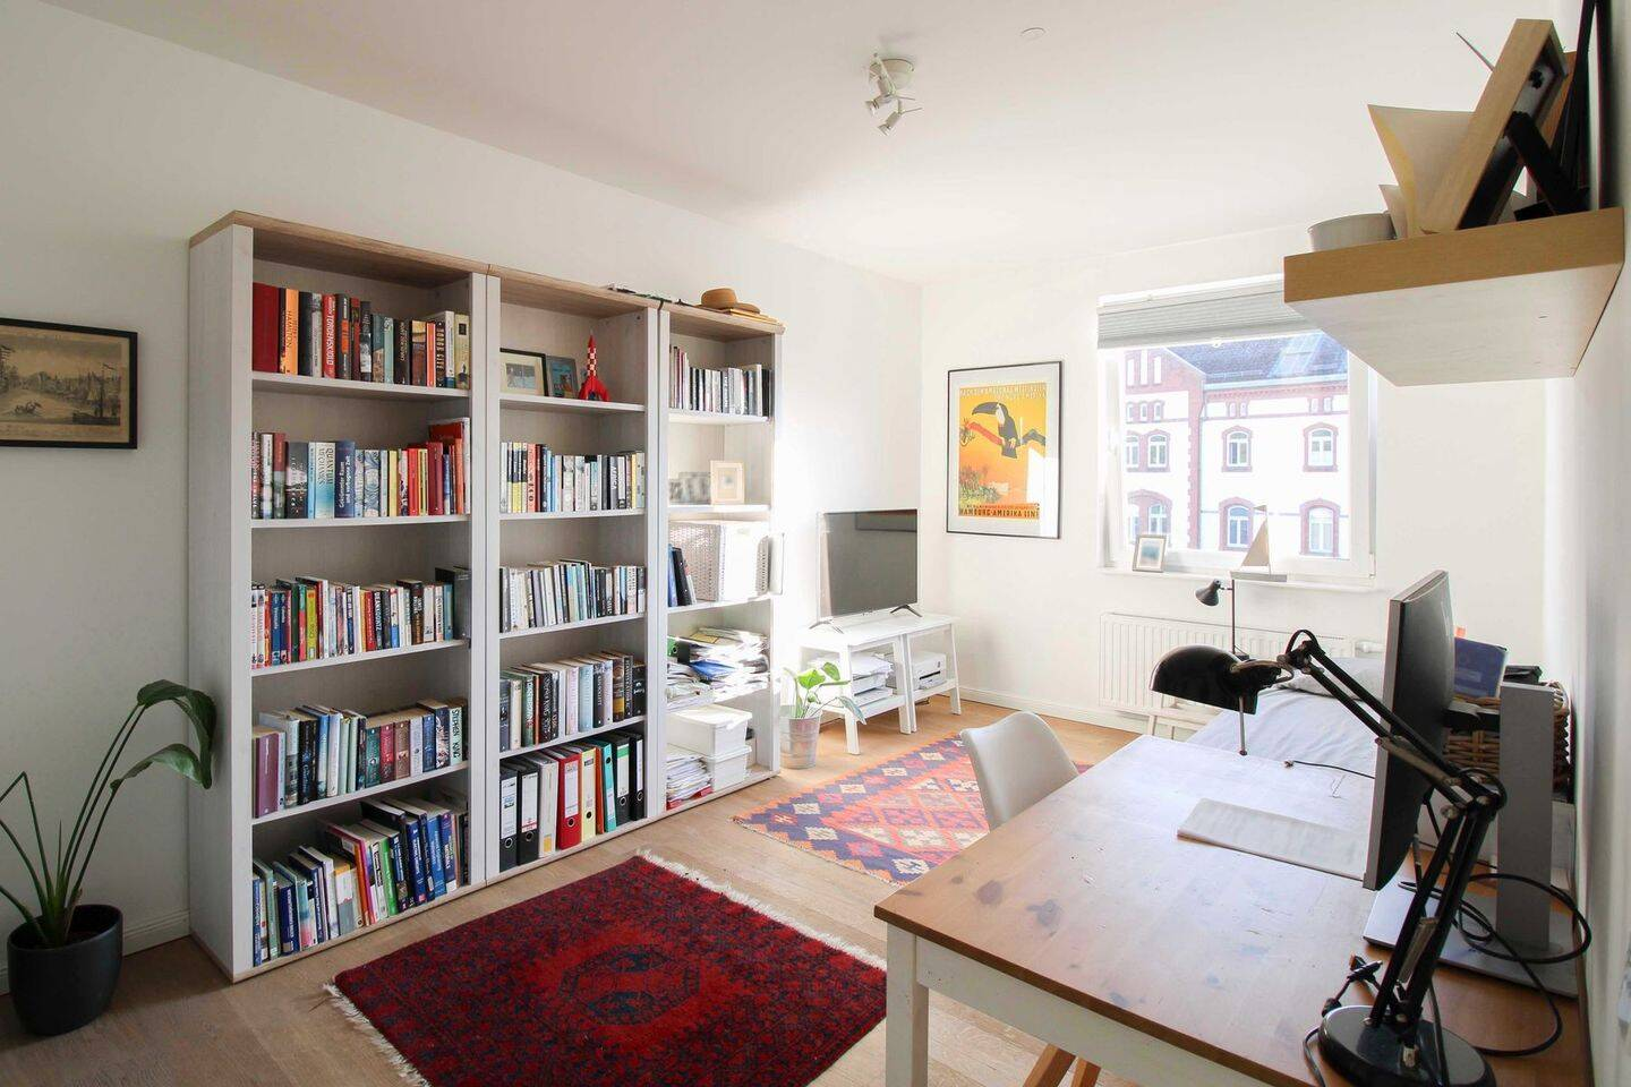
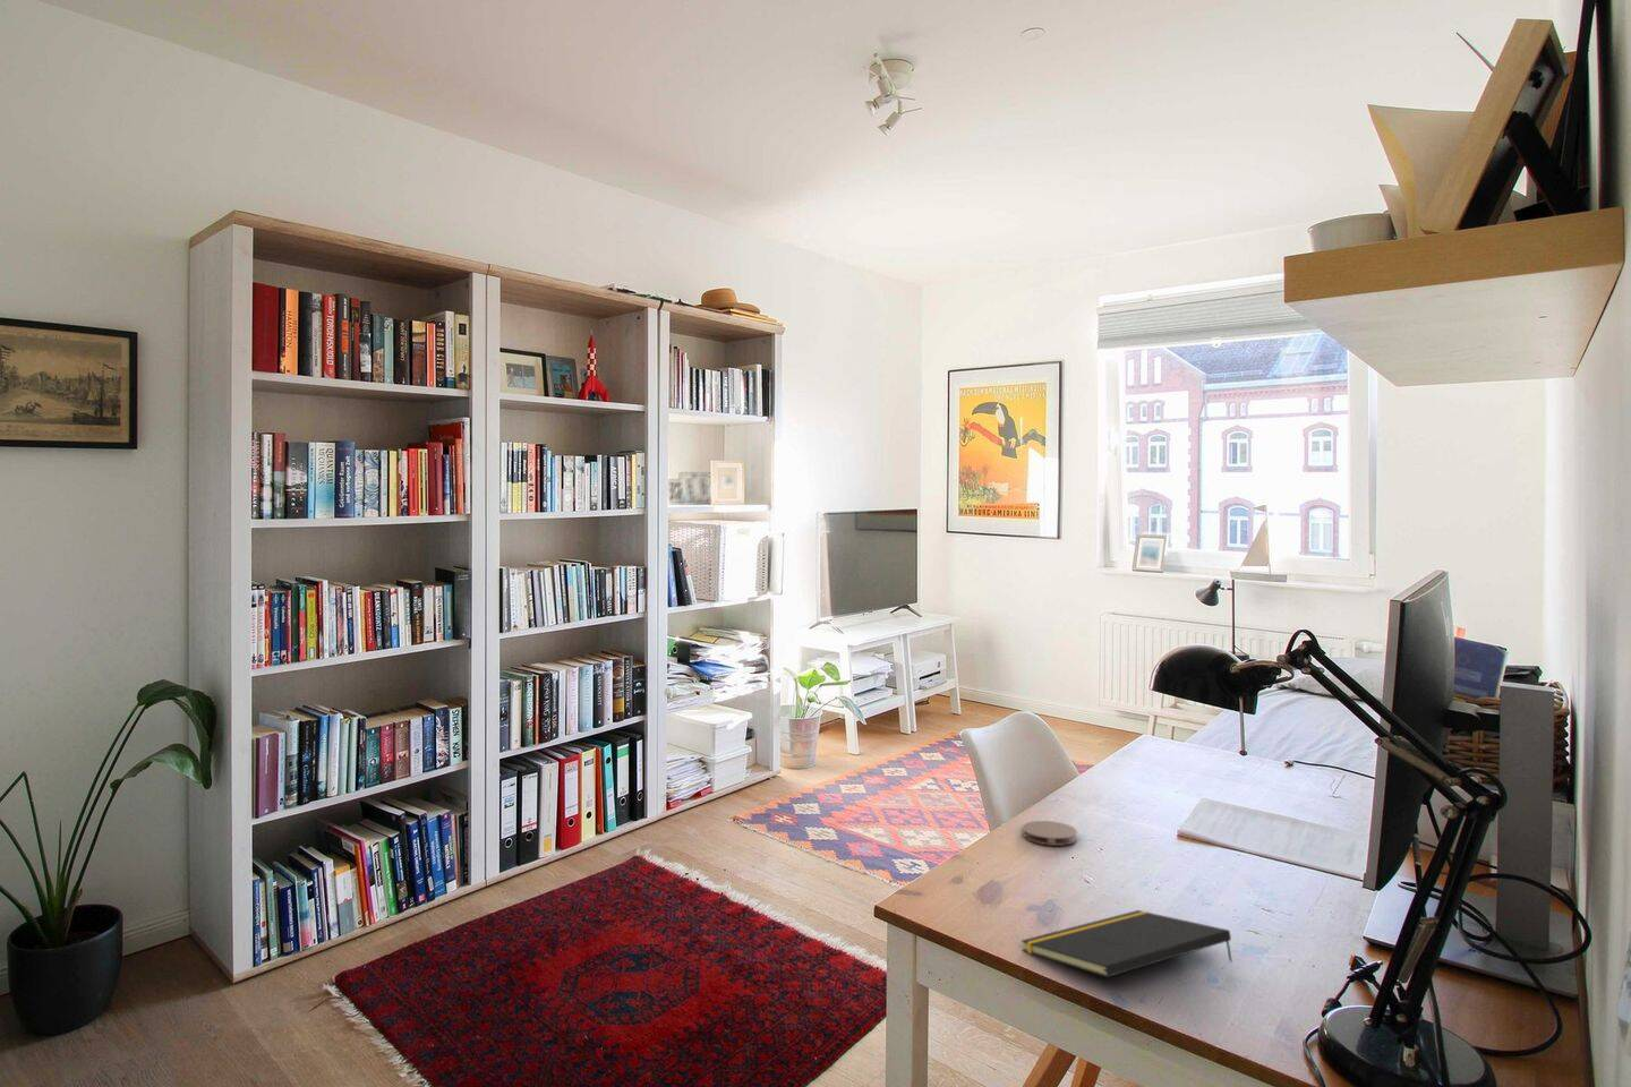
+ notepad [1021,909,1233,978]
+ coaster [1021,820,1079,847]
